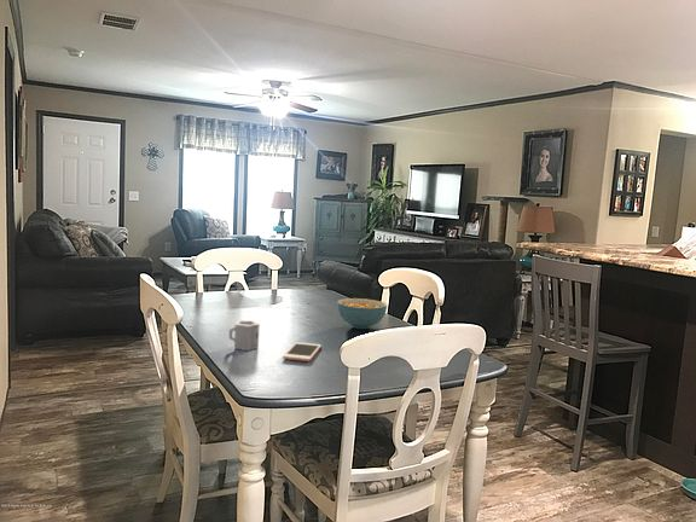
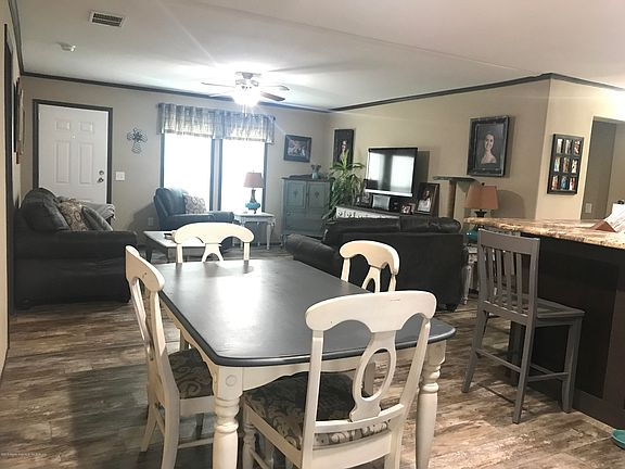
- cell phone [282,341,323,362]
- cereal bowl [337,297,388,330]
- cup [228,319,261,352]
